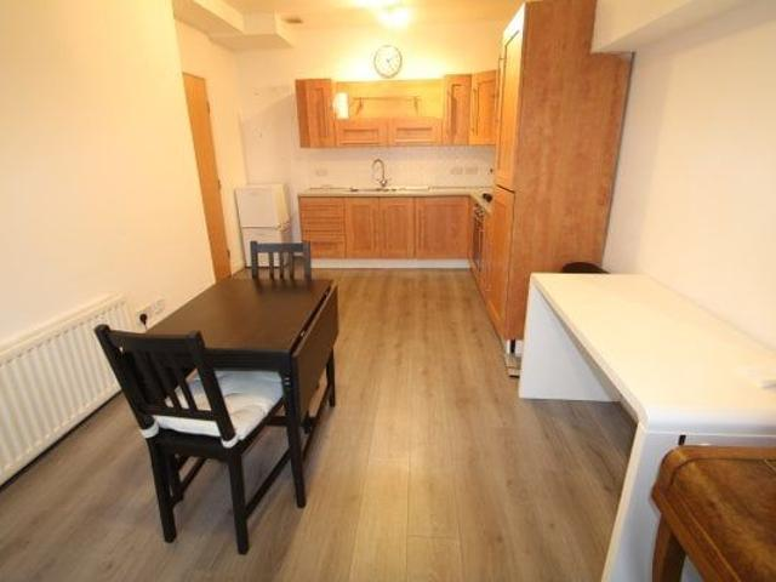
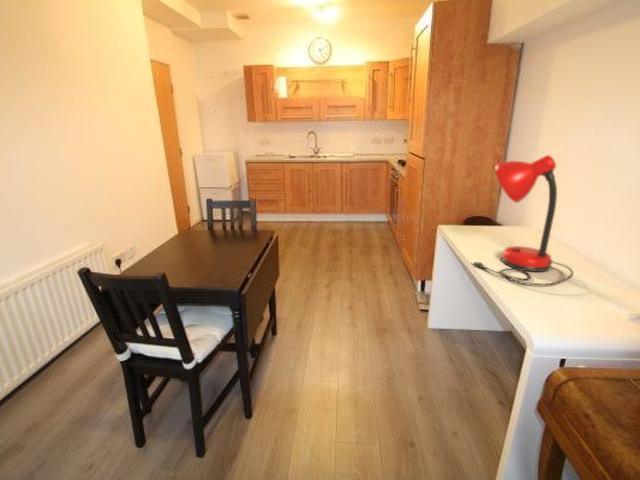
+ desk lamp [470,154,574,287]
